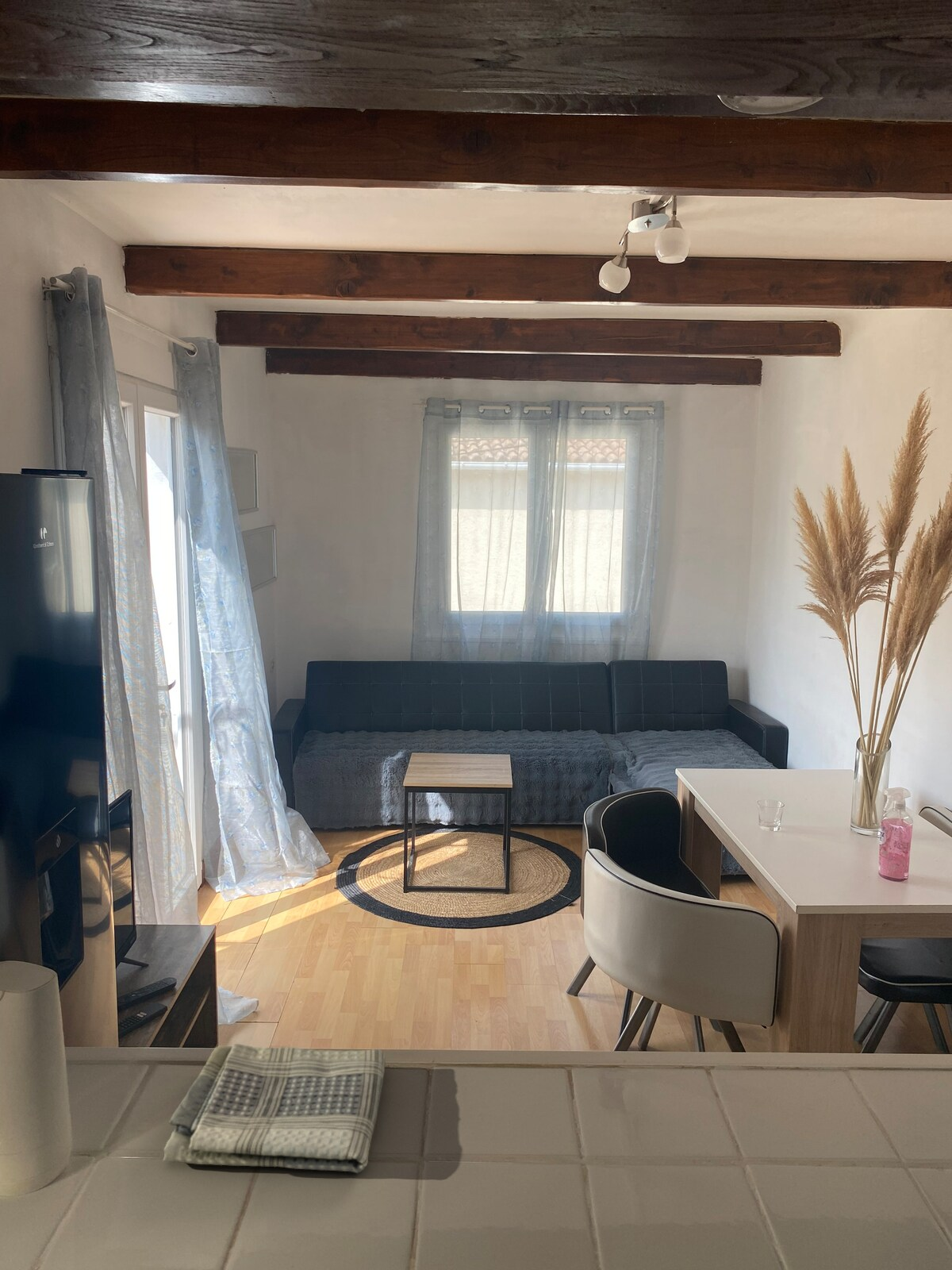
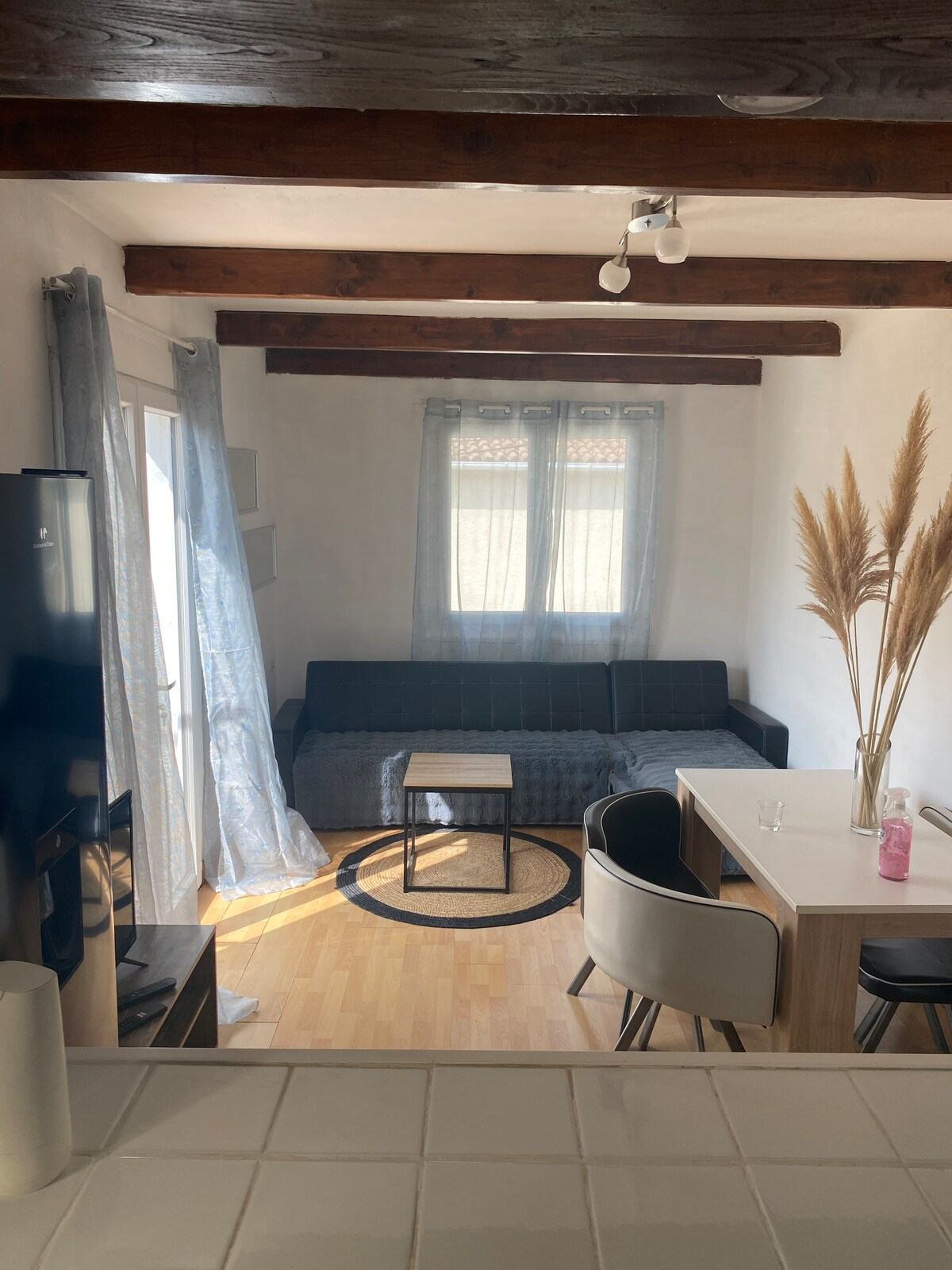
- dish towel [163,1043,386,1174]
